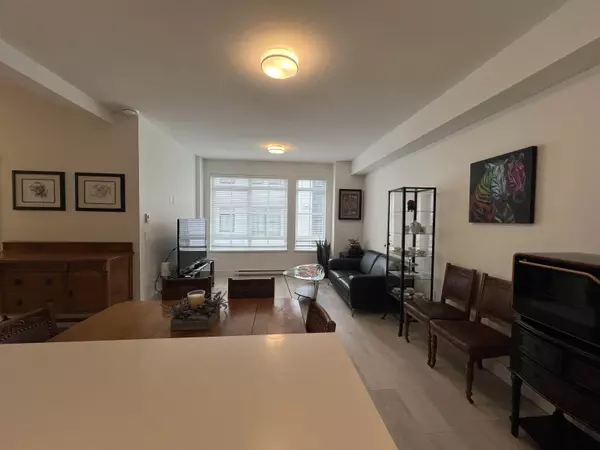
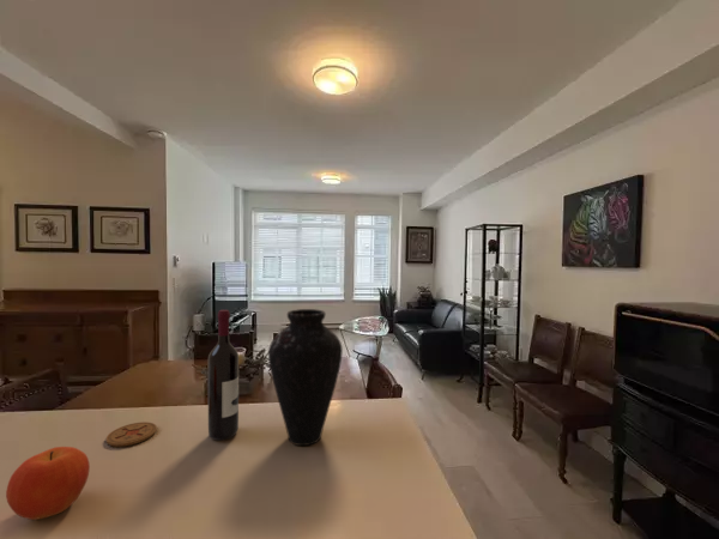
+ vase [267,308,344,447]
+ coaster [105,420,158,448]
+ fruit [5,446,91,521]
+ wine bottle [207,309,240,442]
